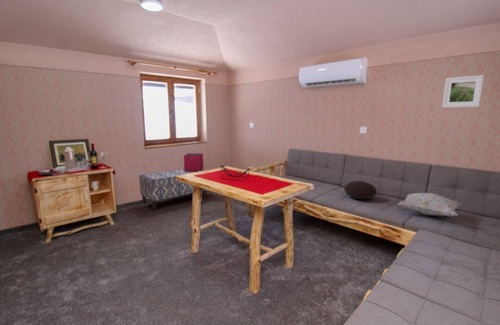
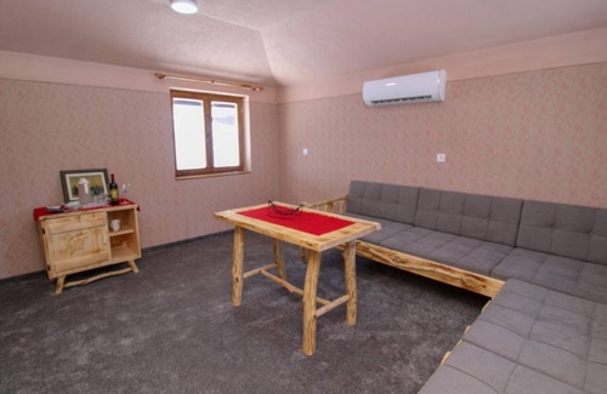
- bench [138,168,207,211]
- storage bin [183,152,205,172]
- cushion [343,180,378,200]
- decorative pillow [397,192,462,218]
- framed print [441,74,485,109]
